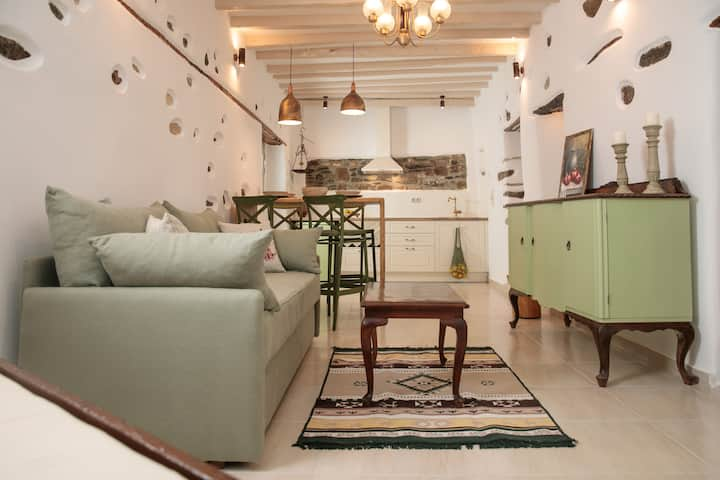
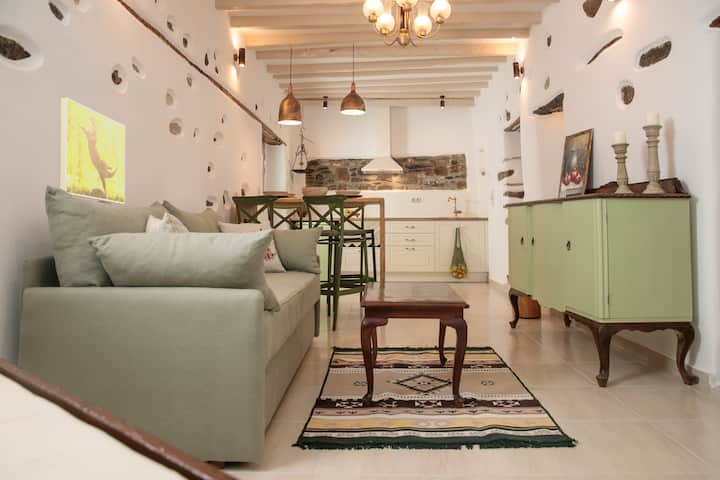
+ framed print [58,96,126,205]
